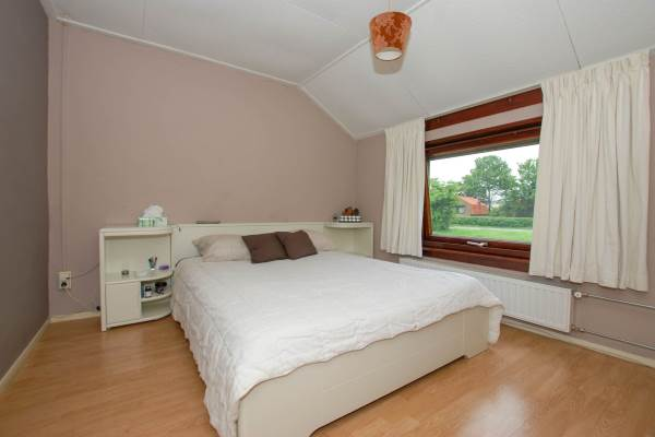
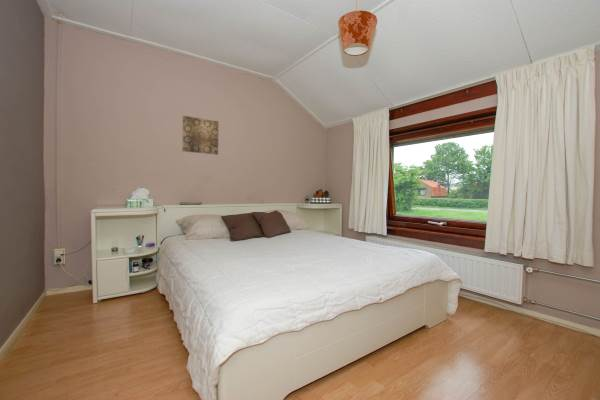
+ wall art [182,115,219,156]
